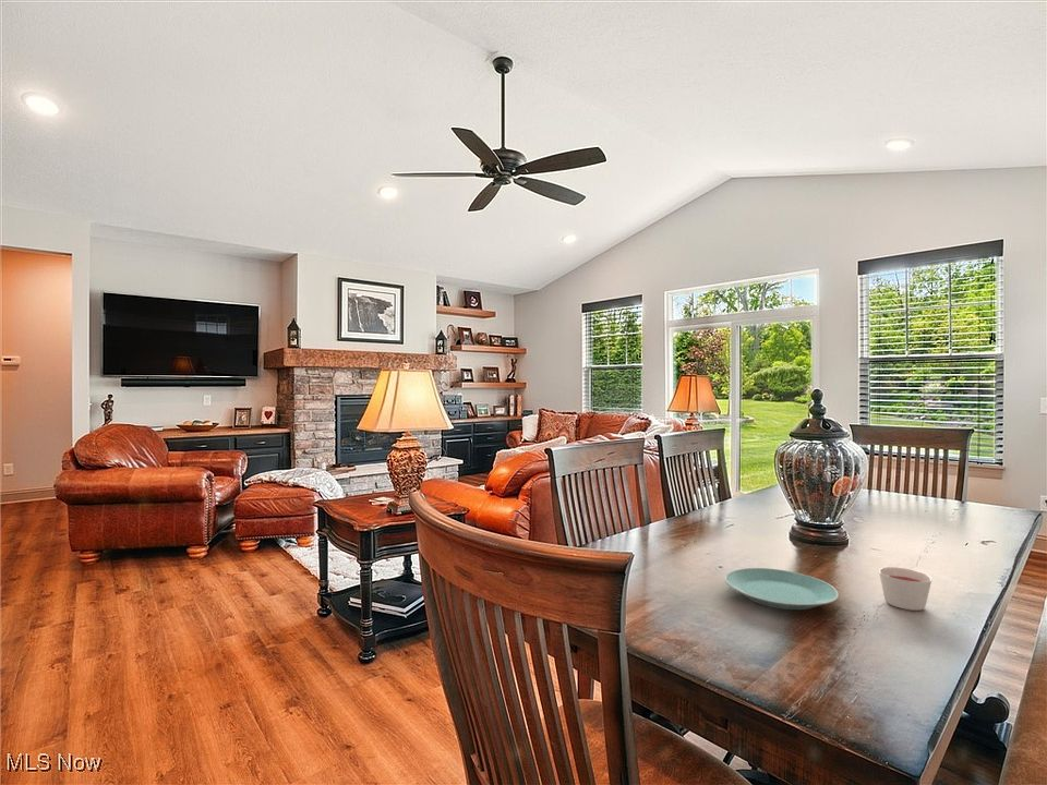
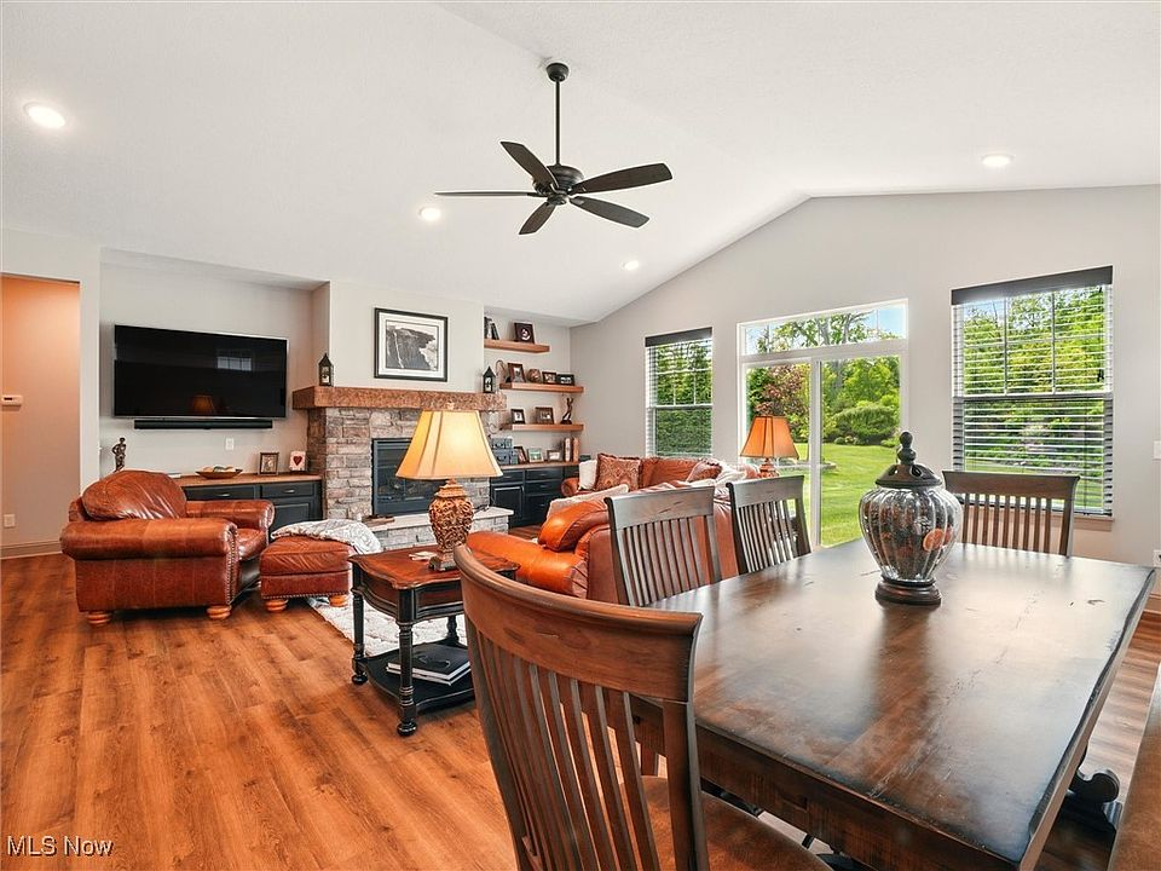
- candle [878,566,932,612]
- plate [723,567,840,611]
